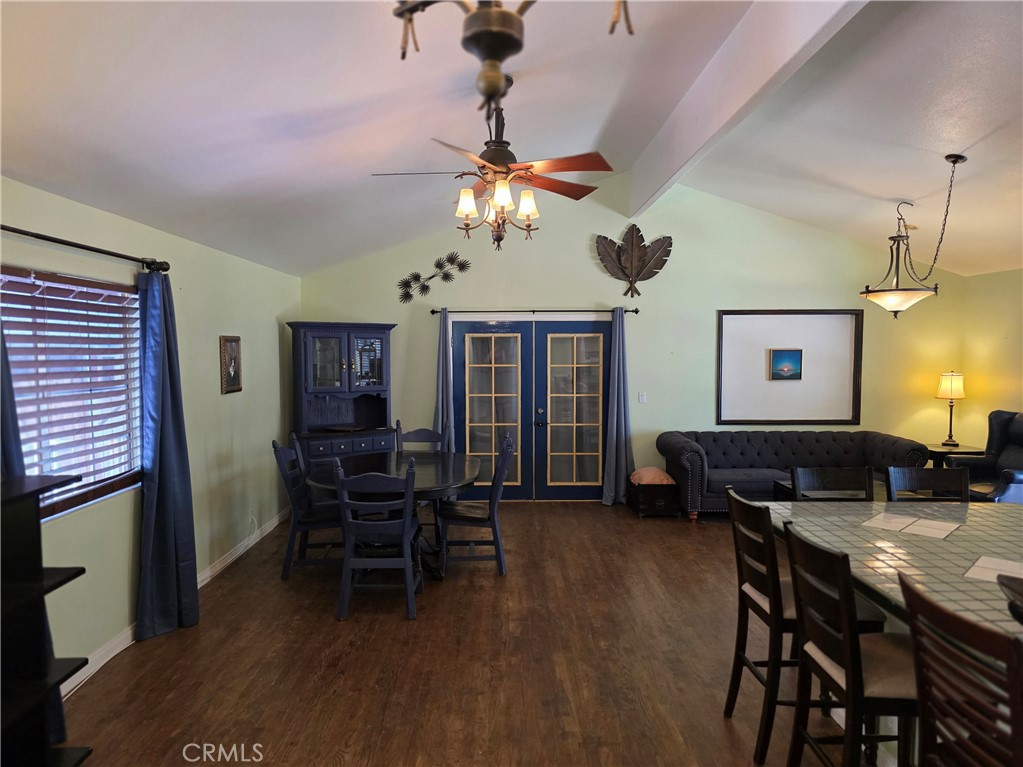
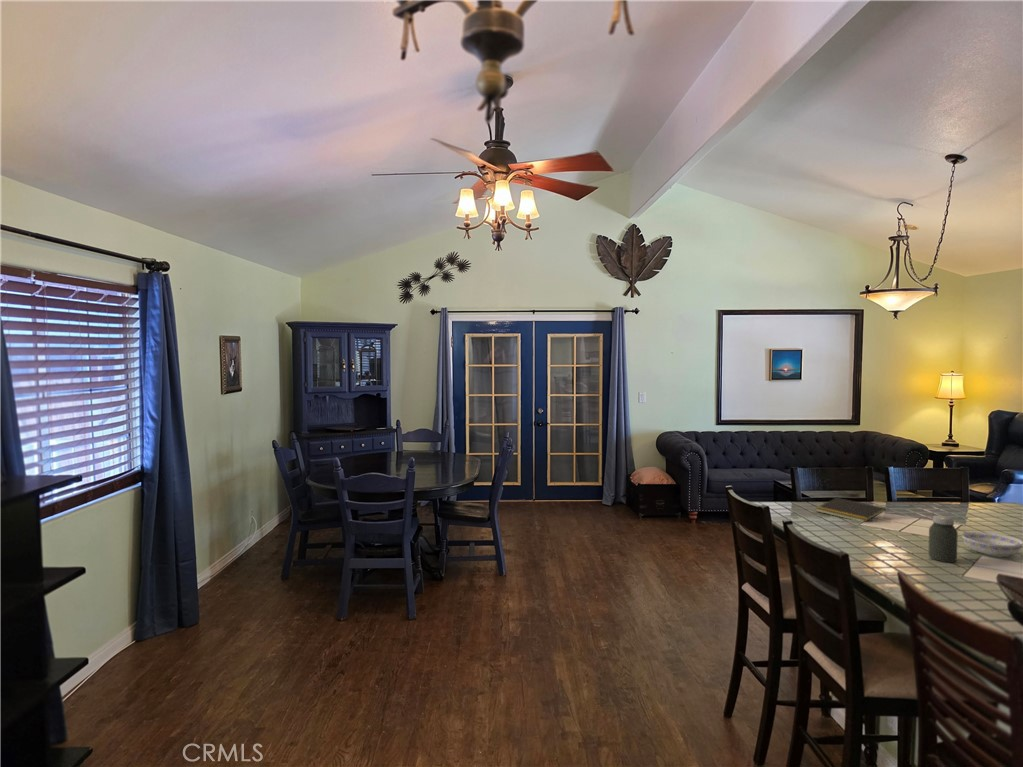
+ notepad [814,497,886,523]
+ jar [928,515,959,563]
+ bowl [961,531,1023,557]
